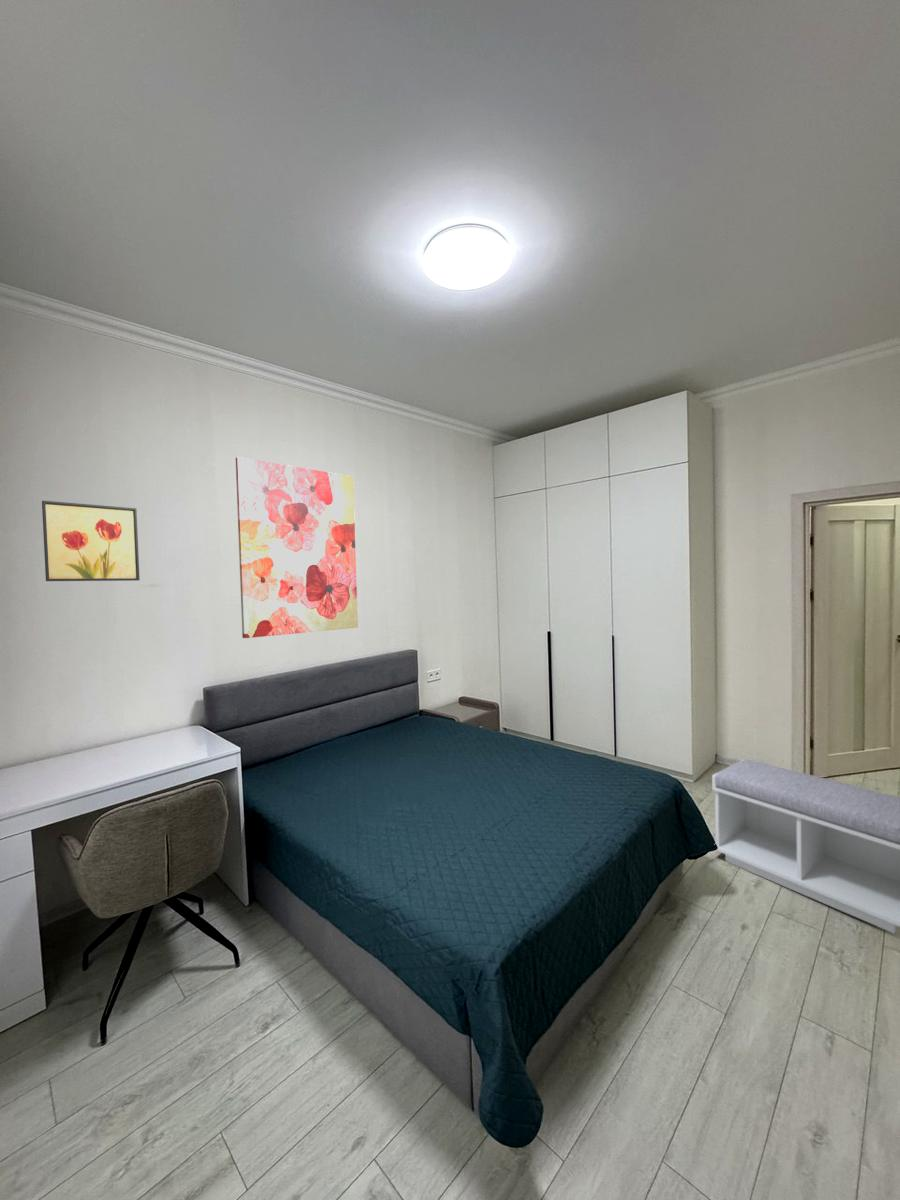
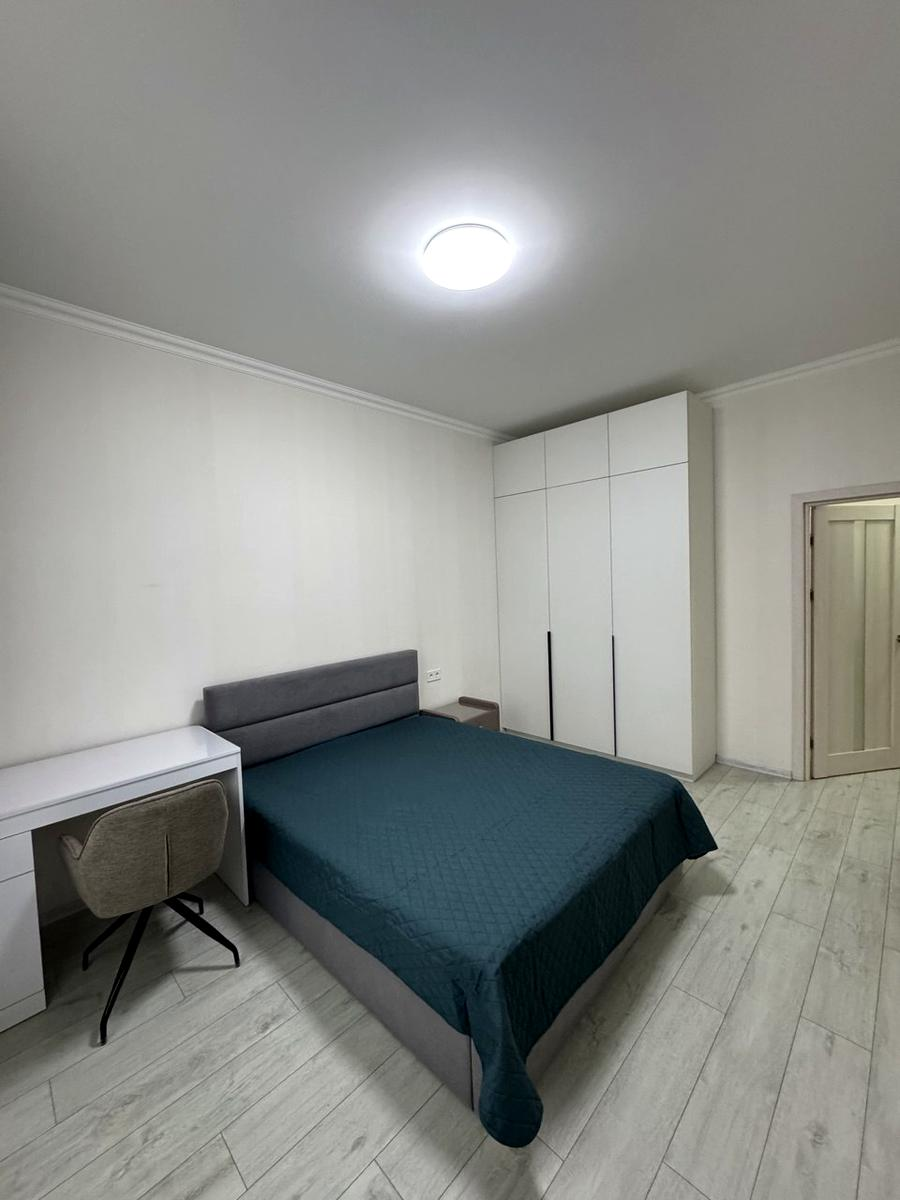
- bench [711,758,900,935]
- wall art [235,456,359,639]
- wall art [41,500,141,582]
